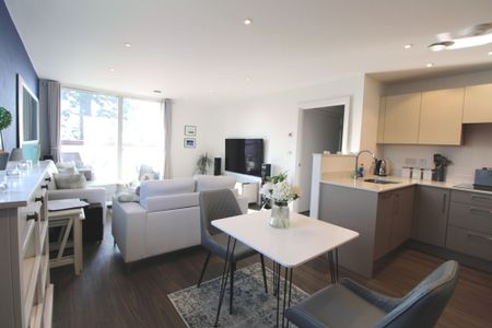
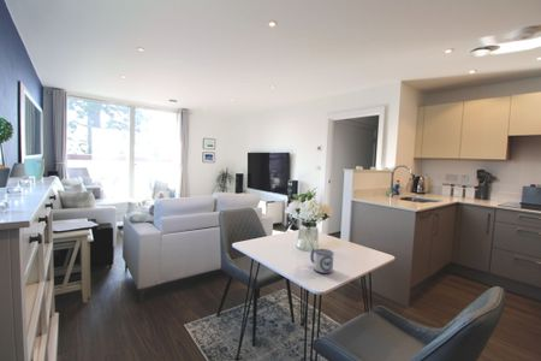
+ mug [309,248,335,274]
